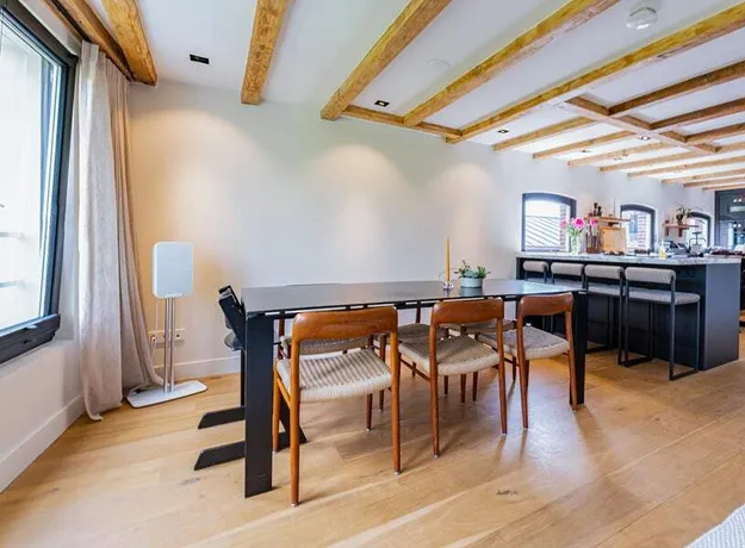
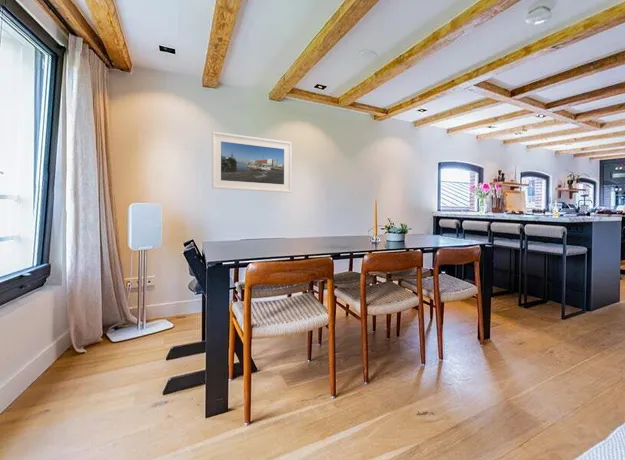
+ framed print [211,131,293,194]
